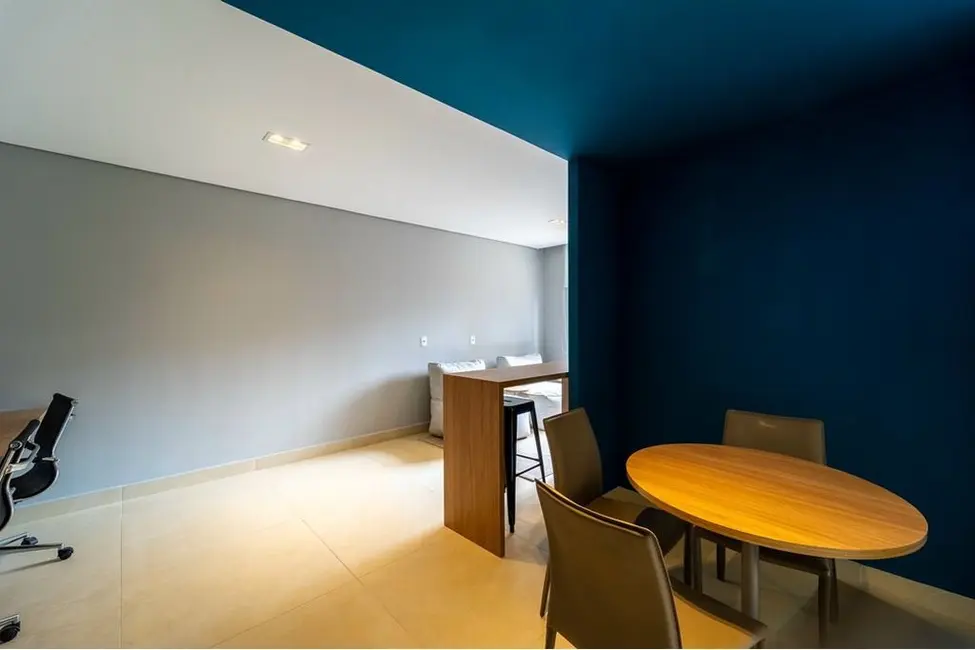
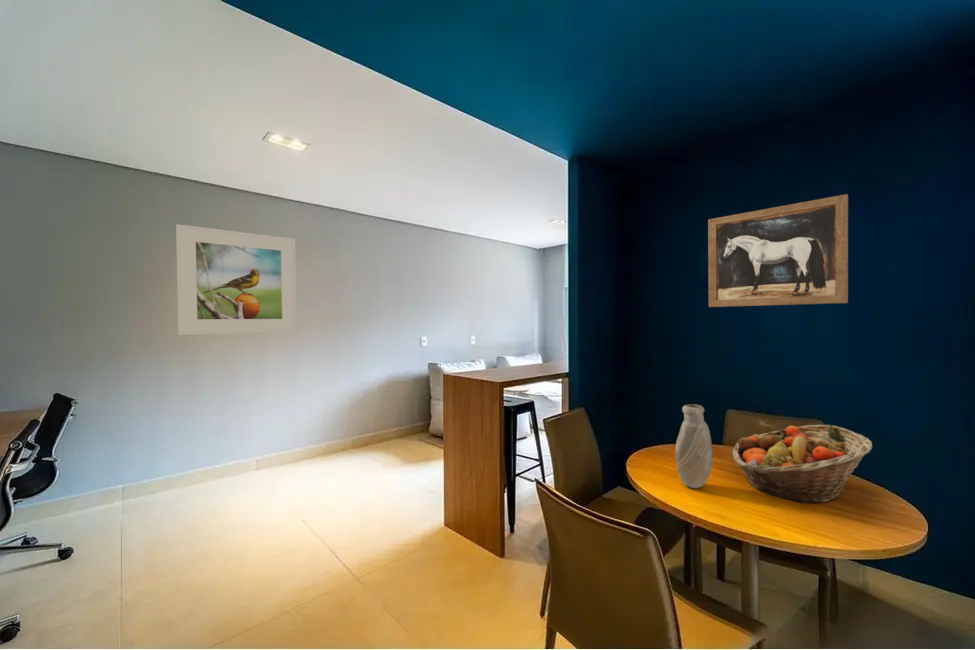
+ wall art [707,193,849,308]
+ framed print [175,223,298,336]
+ vase [674,403,713,489]
+ fruit basket [732,424,873,505]
